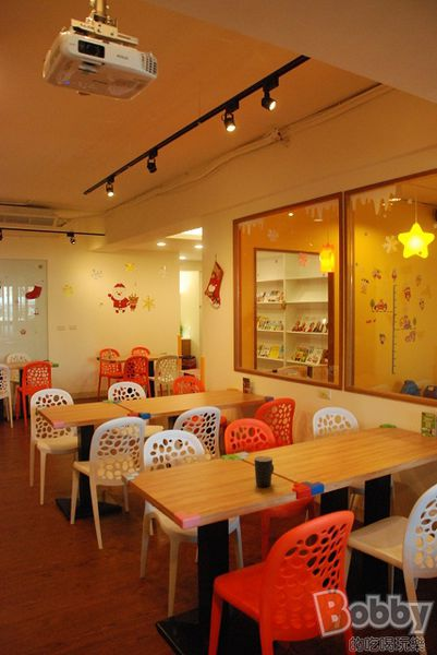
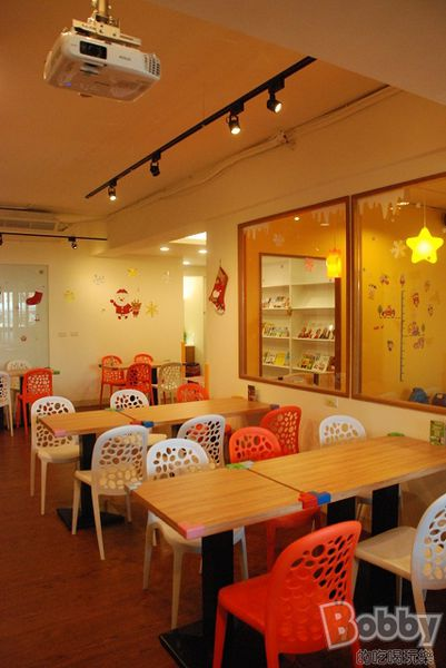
- mug [253,455,275,488]
